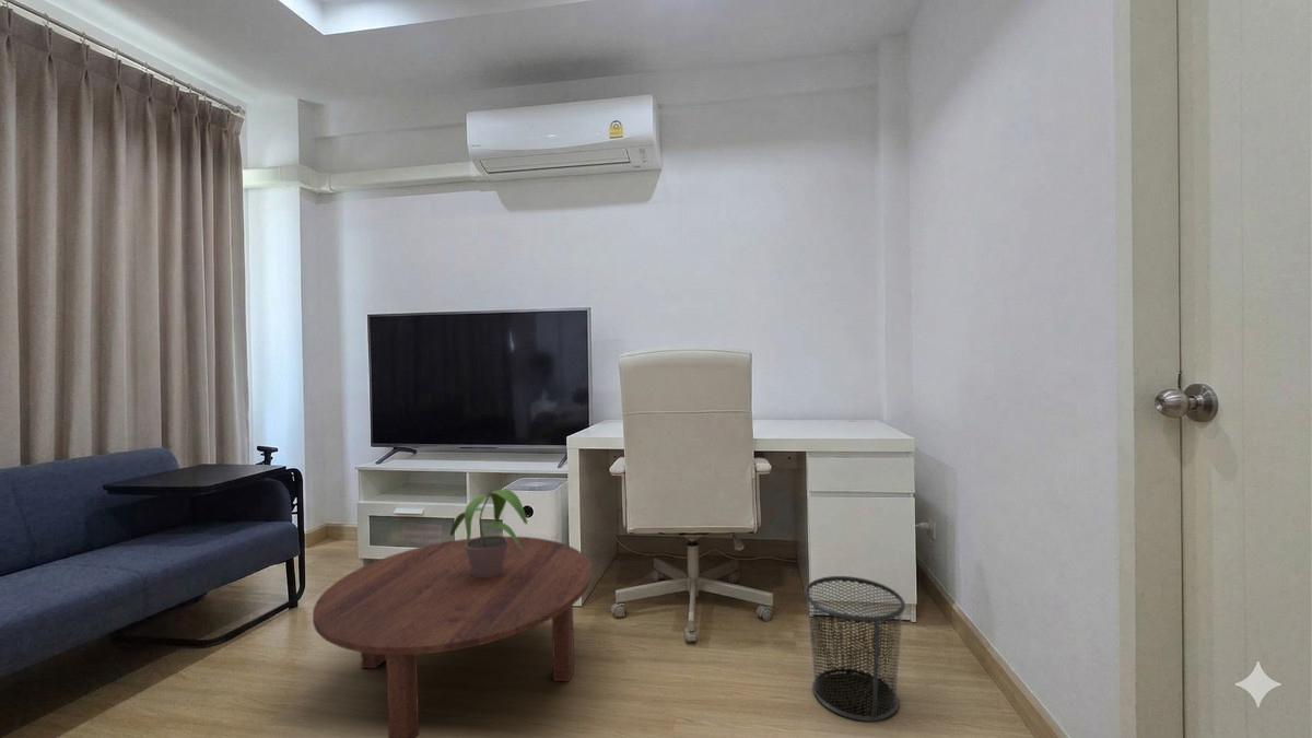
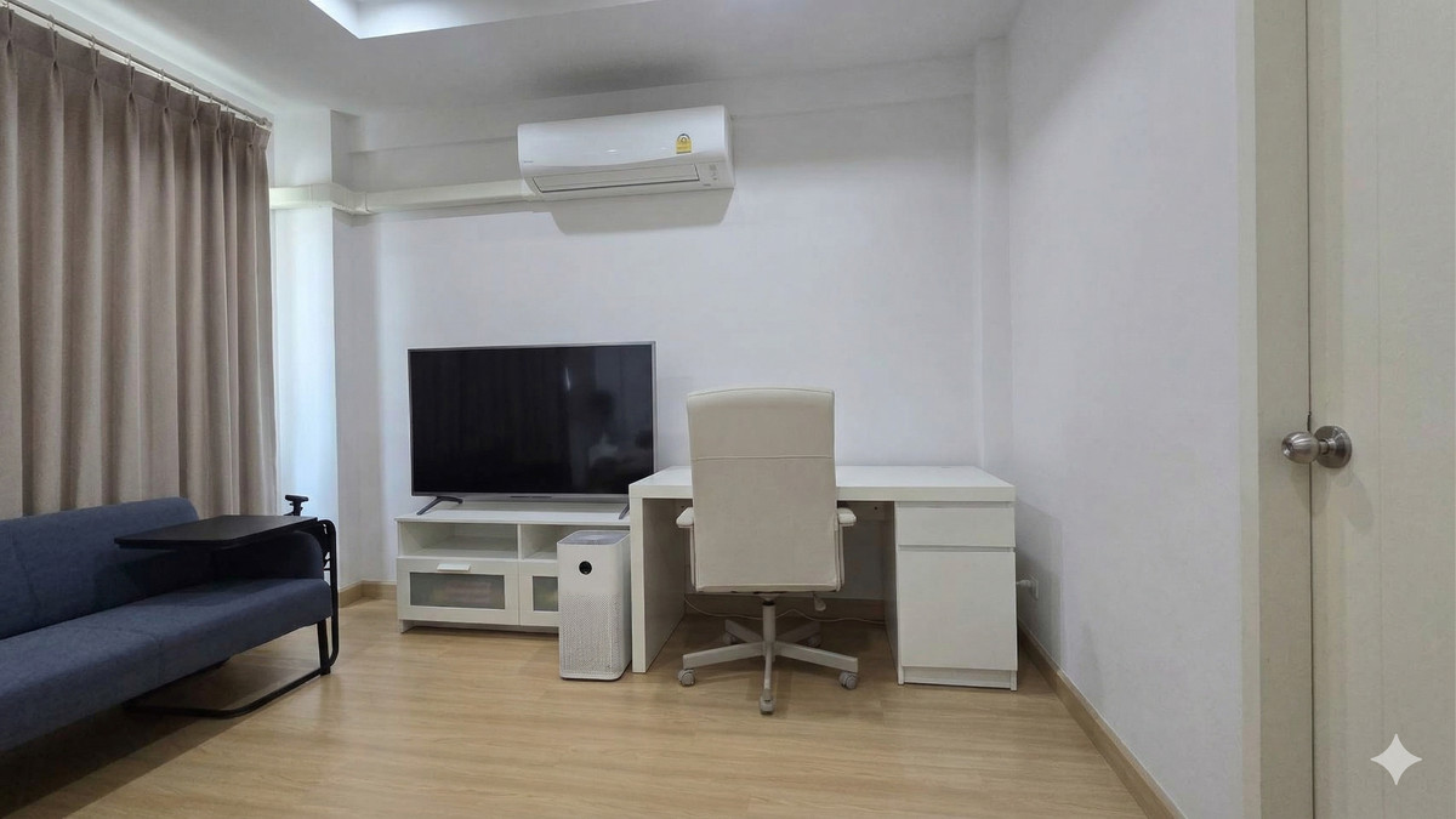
- coffee table [312,536,593,738]
- waste bin [803,575,906,723]
- potted plant [449,489,528,578]
